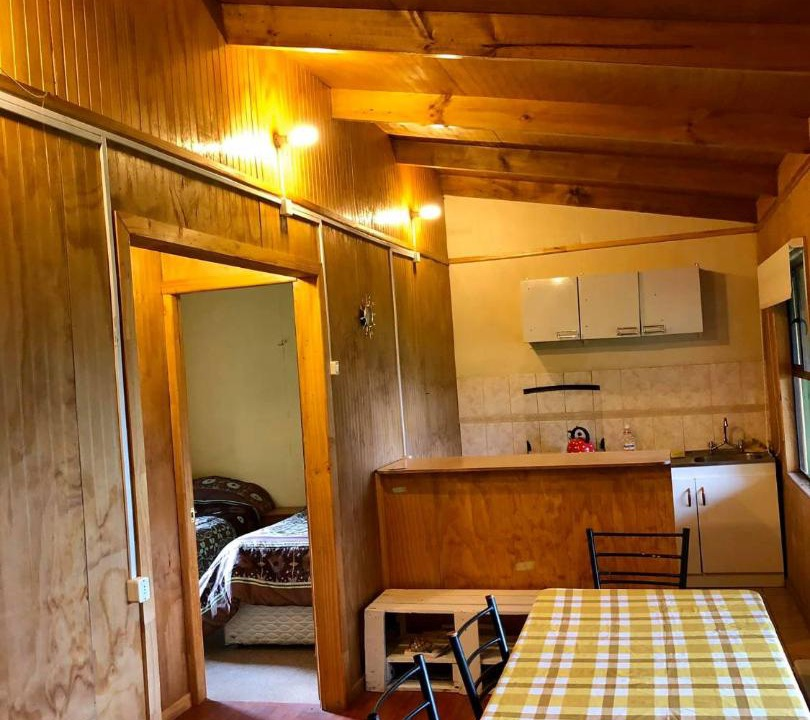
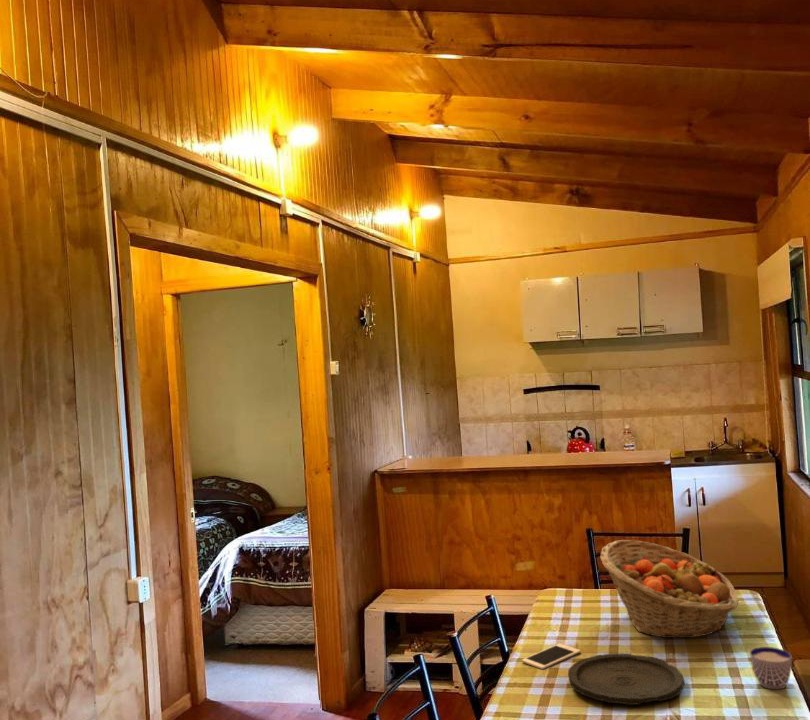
+ fruit basket [600,539,739,639]
+ cup [749,646,793,690]
+ plate [567,652,685,706]
+ cell phone [521,643,581,670]
